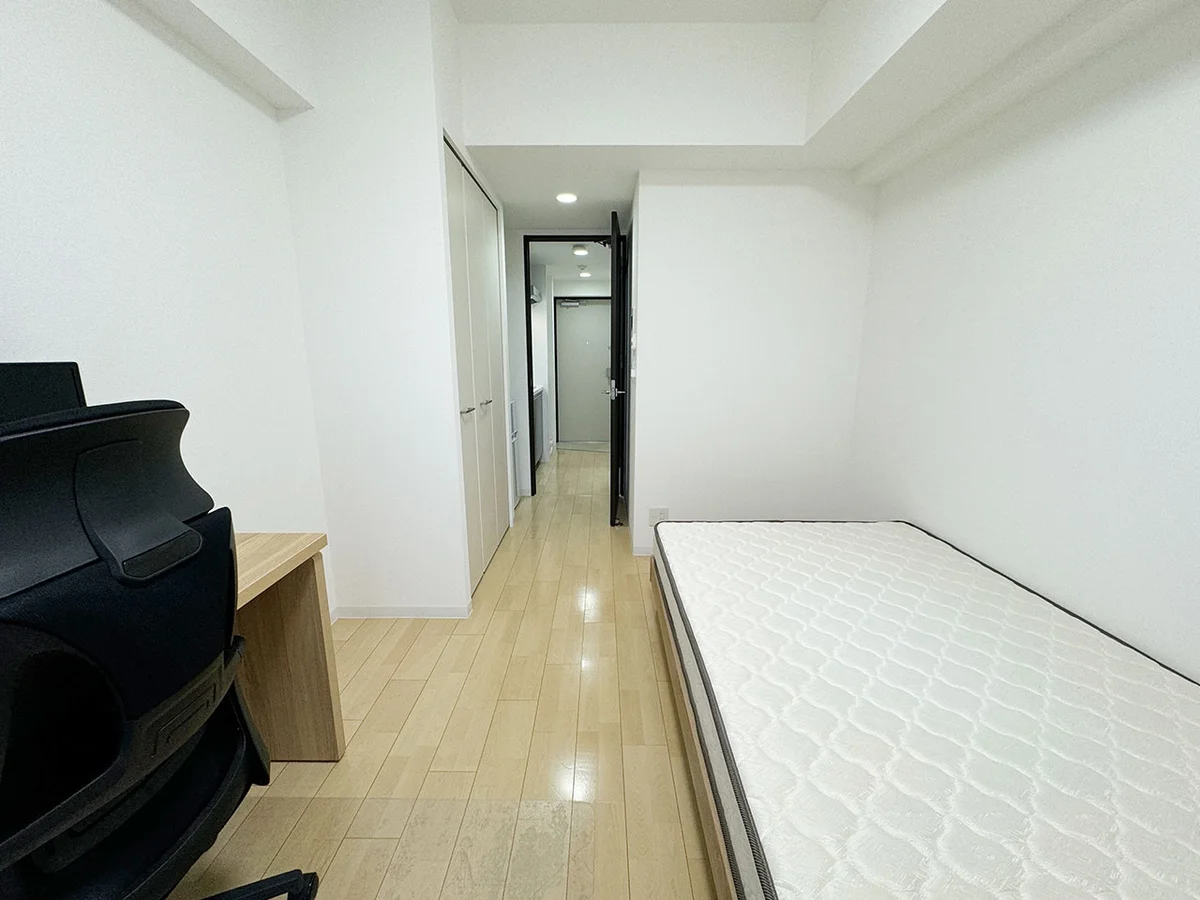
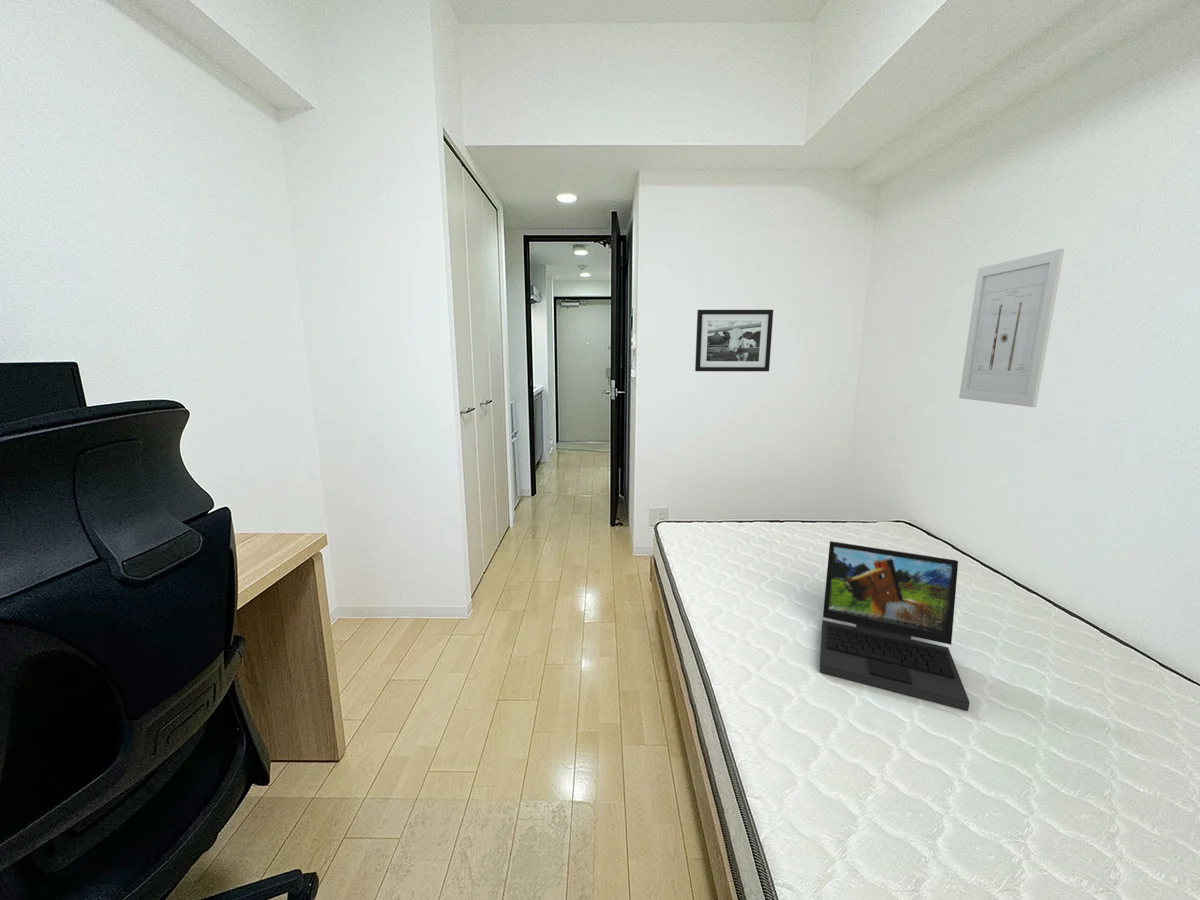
+ laptop [819,540,970,712]
+ picture frame [694,309,774,372]
+ wall art [958,248,1065,408]
